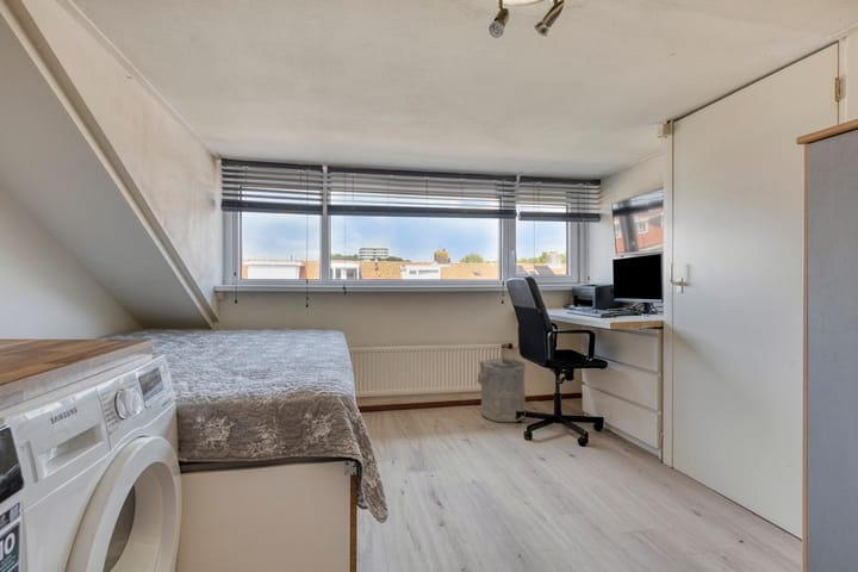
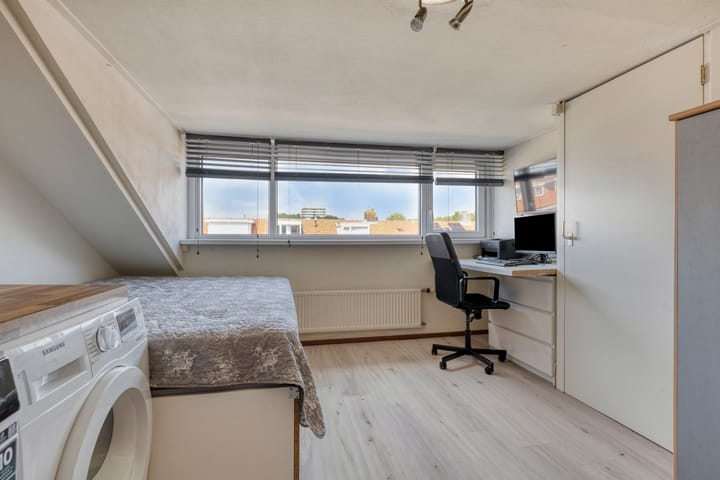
- laundry hamper [475,356,527,423]
